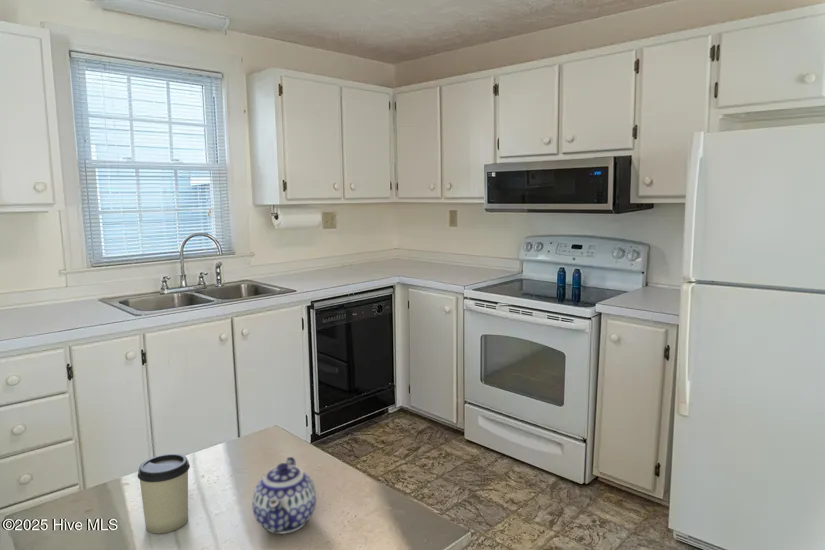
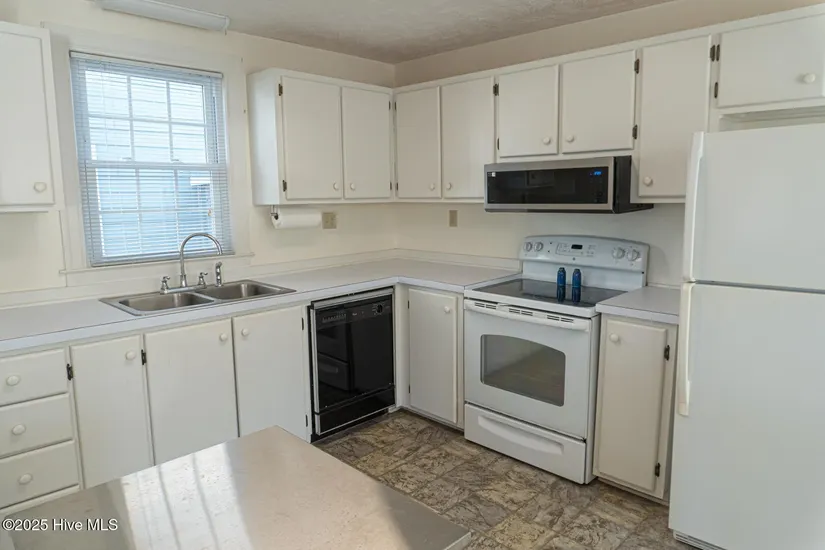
- teapot [251,456,317,535]
- cup [136,453,191,535]
